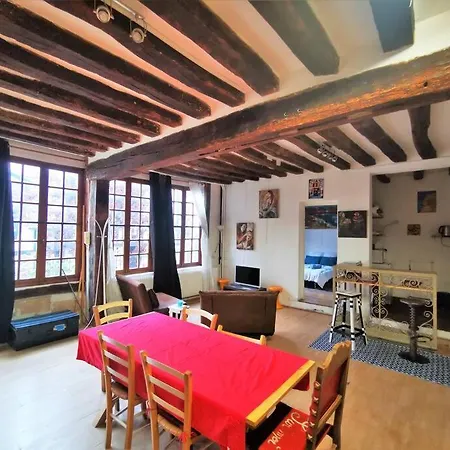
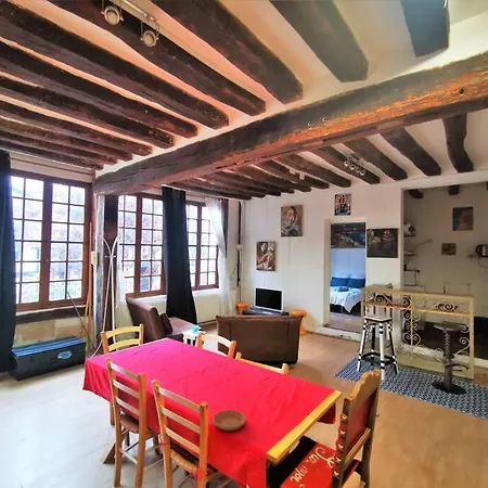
+ saucer [211,409,246,432]
